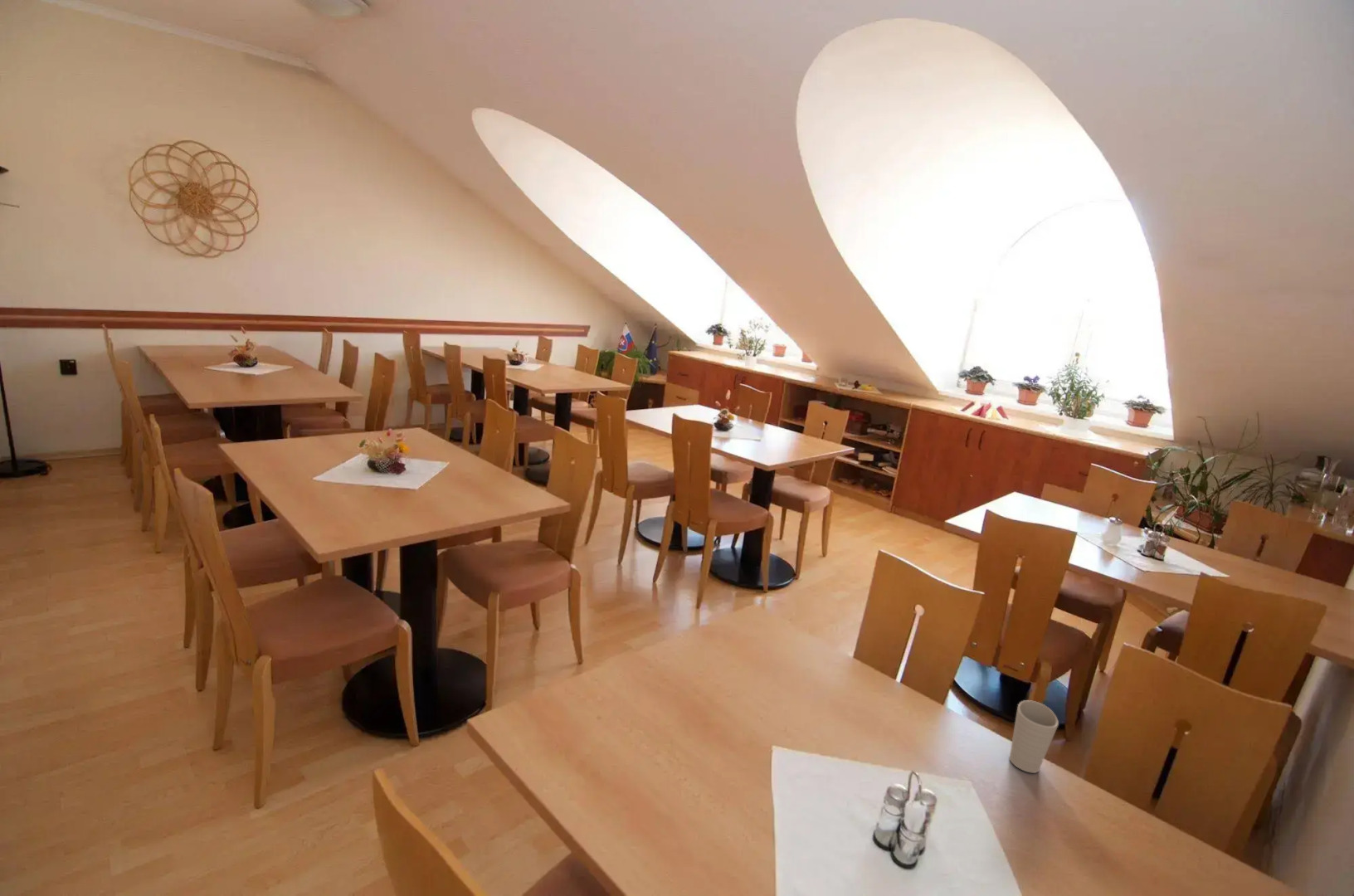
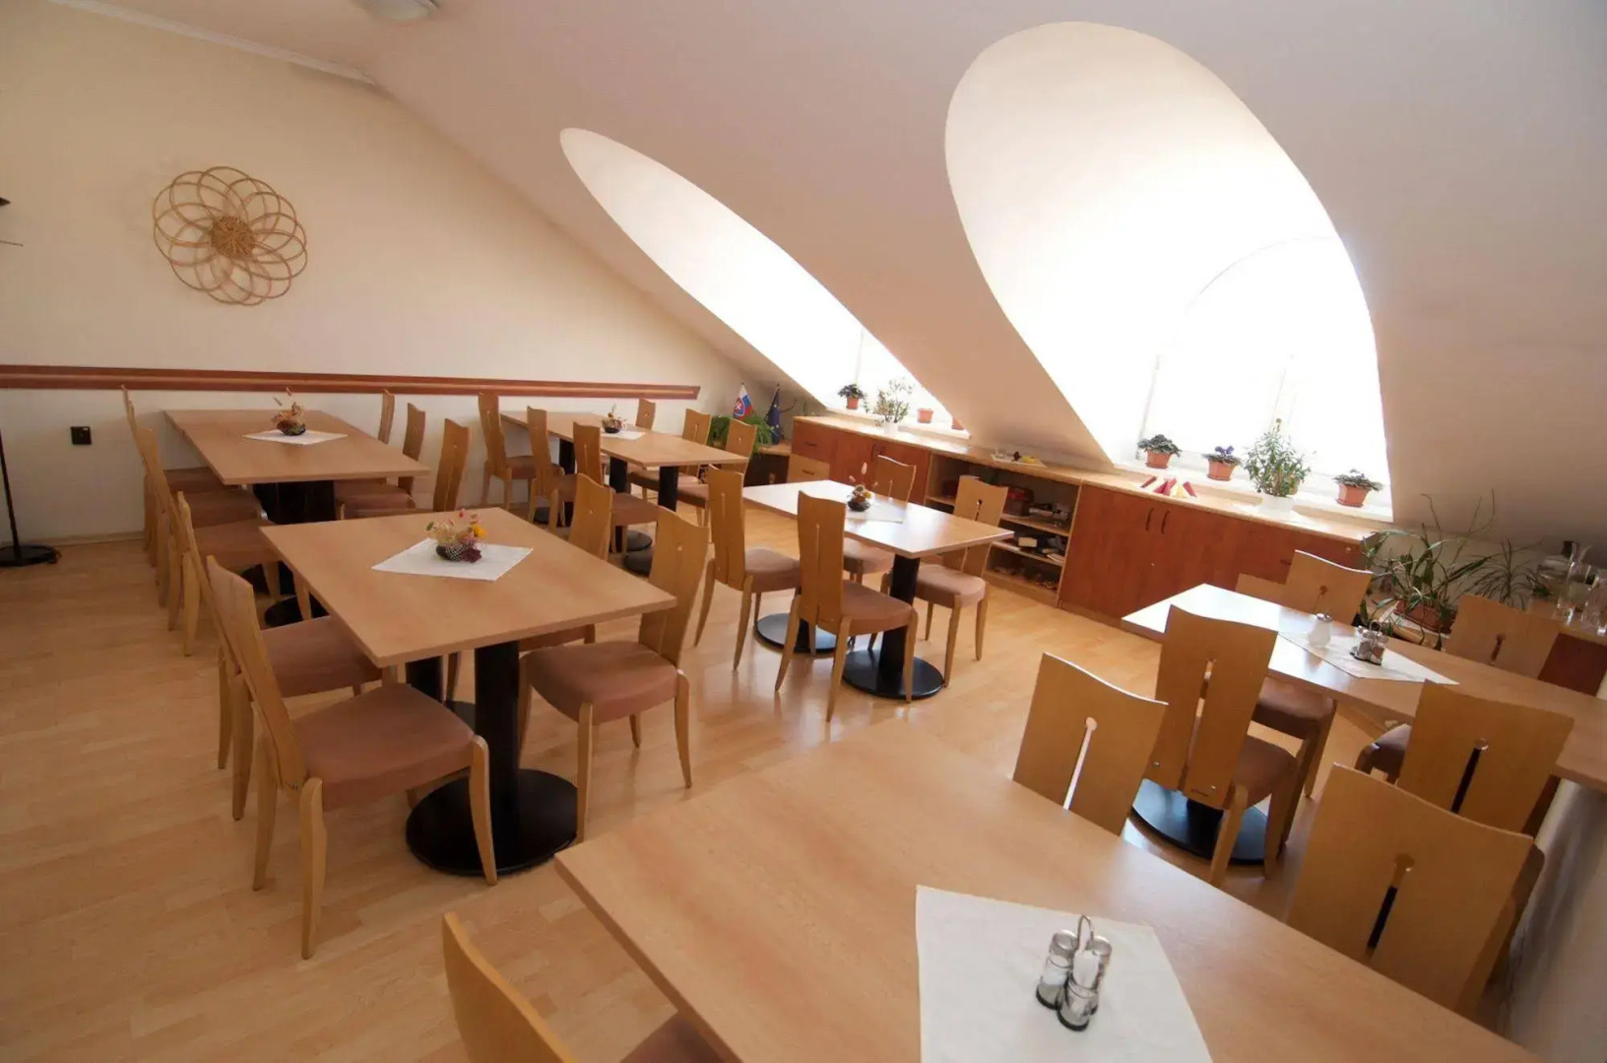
- cup [1009,699,1059,774]
